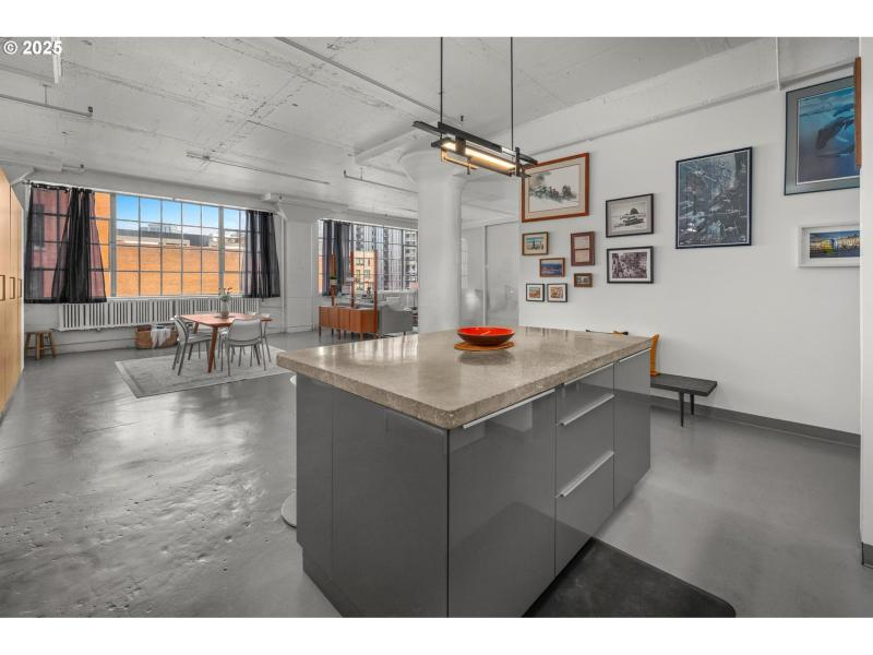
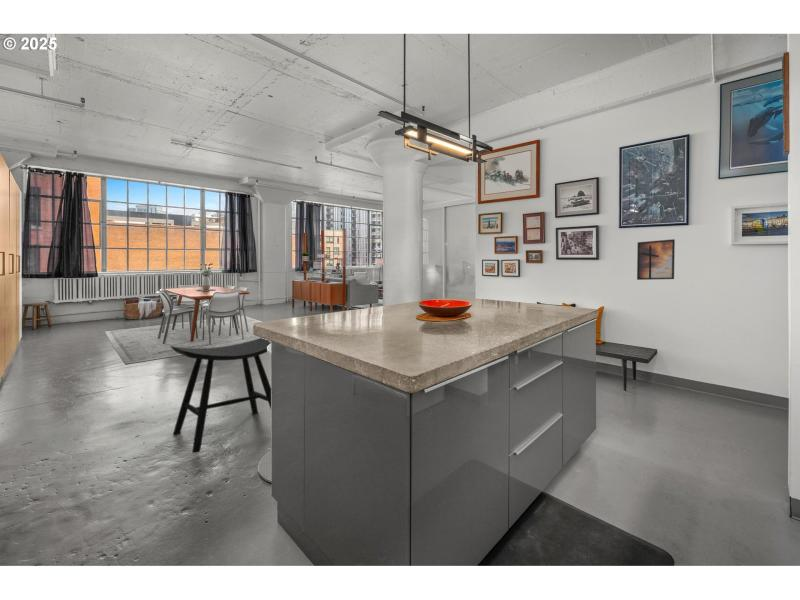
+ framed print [636,238,676,281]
+ stool [170,337,272,454]
